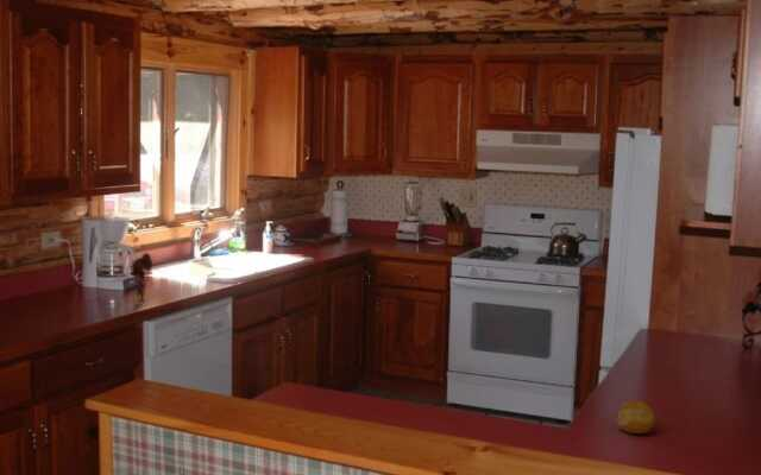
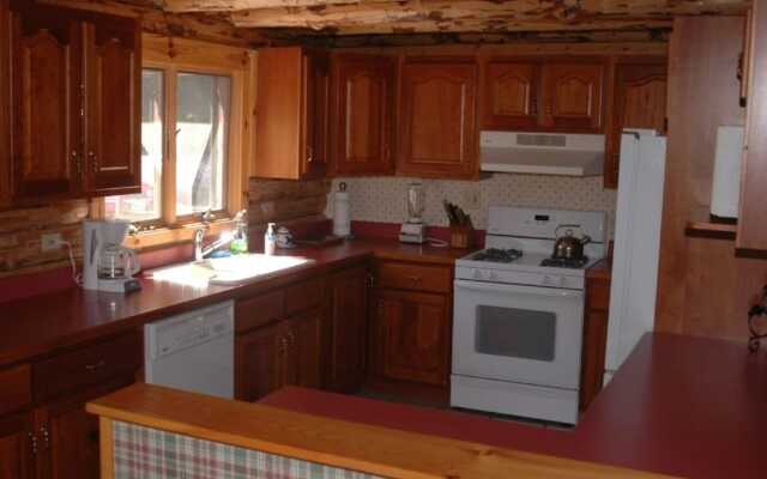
- fruit [616,399,656,435]
- utensil holder [131,252,153,304]
